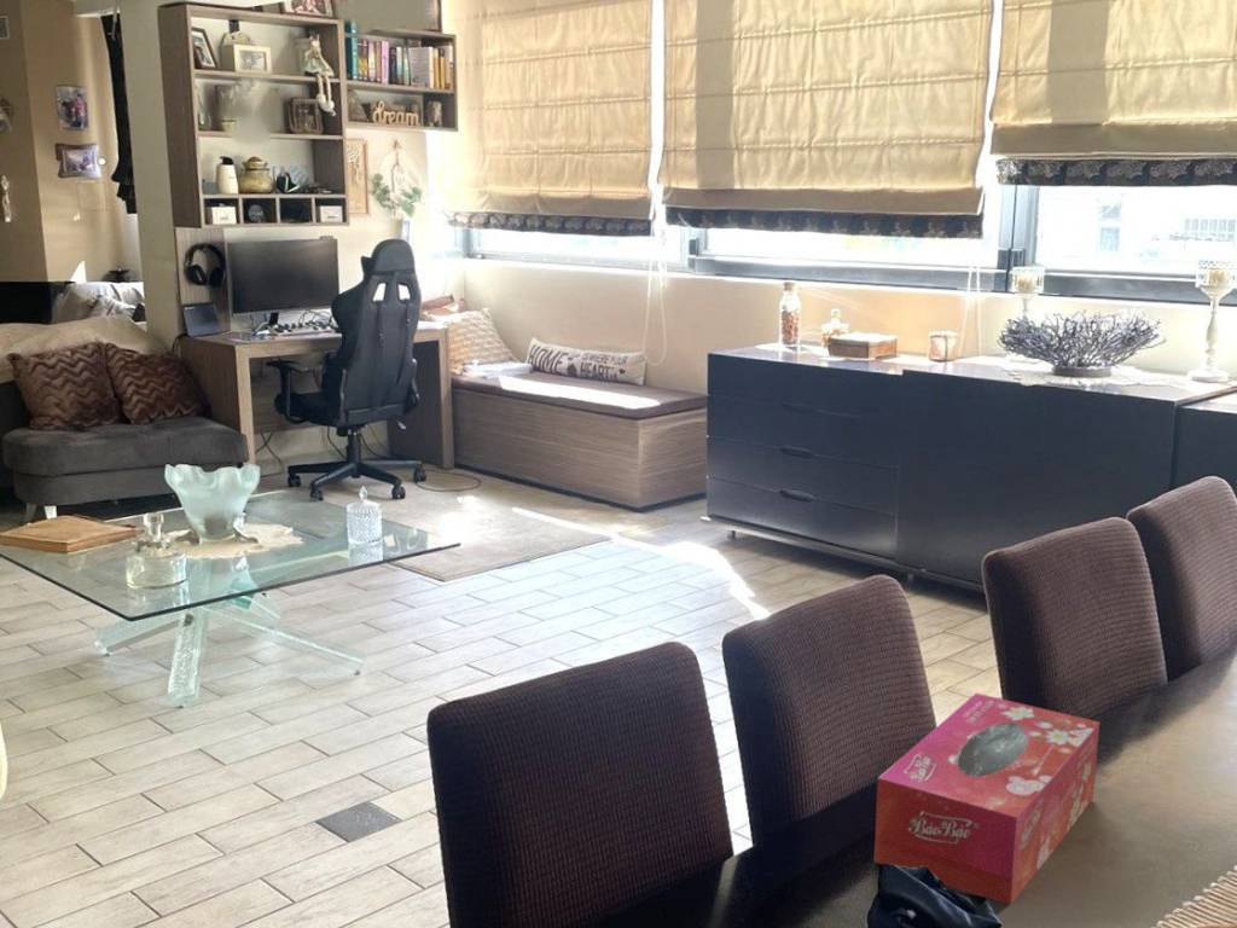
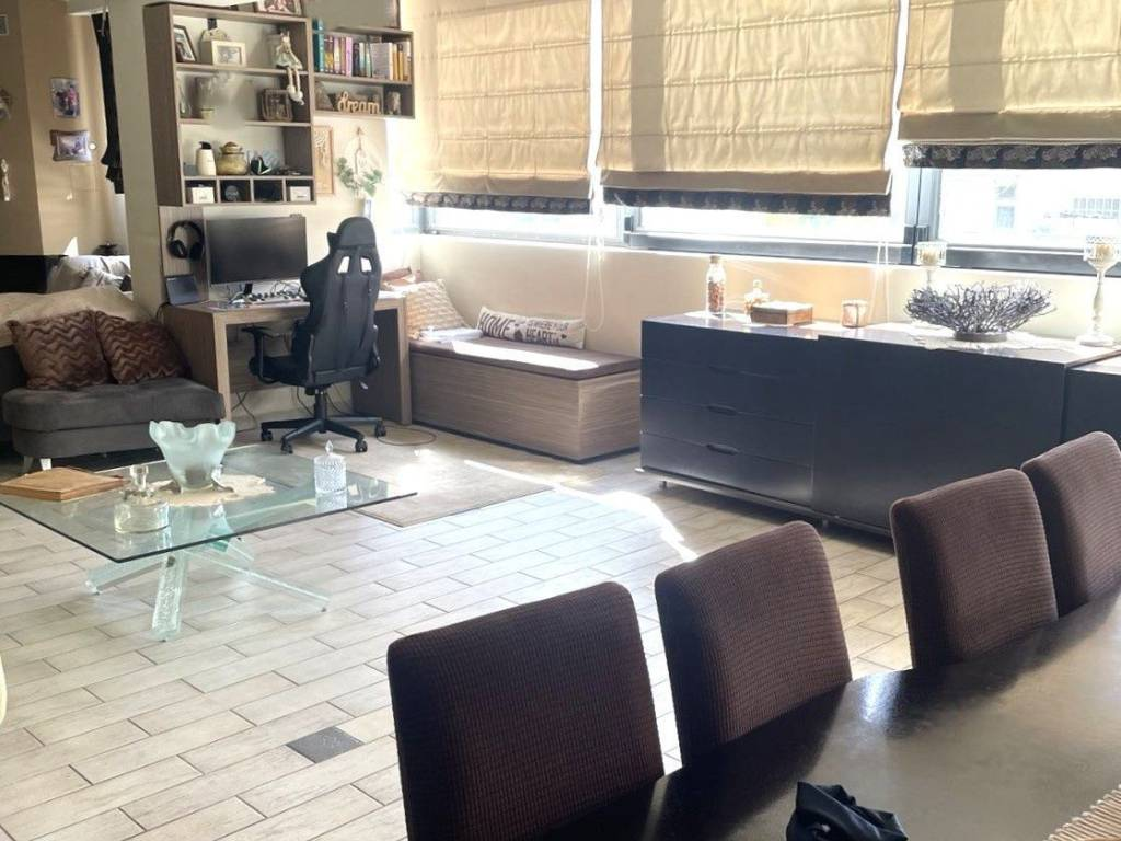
- tissue box [873,692,1100,905]
